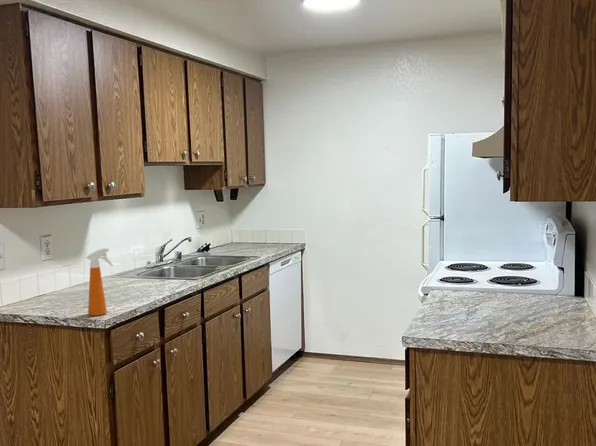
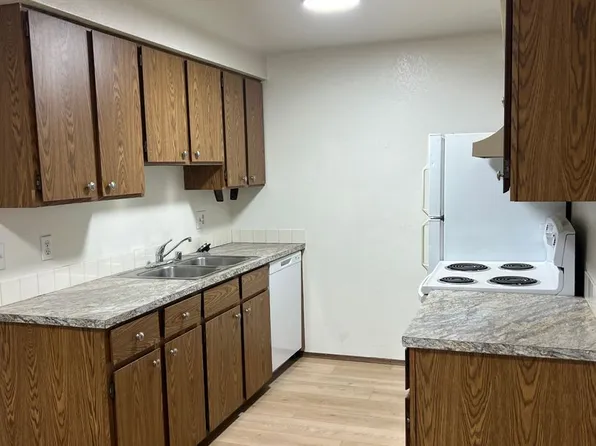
- spray bottle [85,247,115,317]
